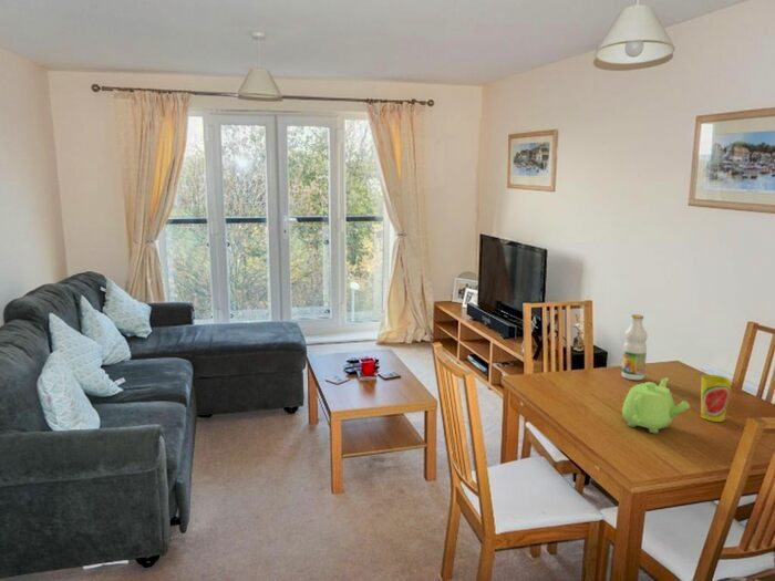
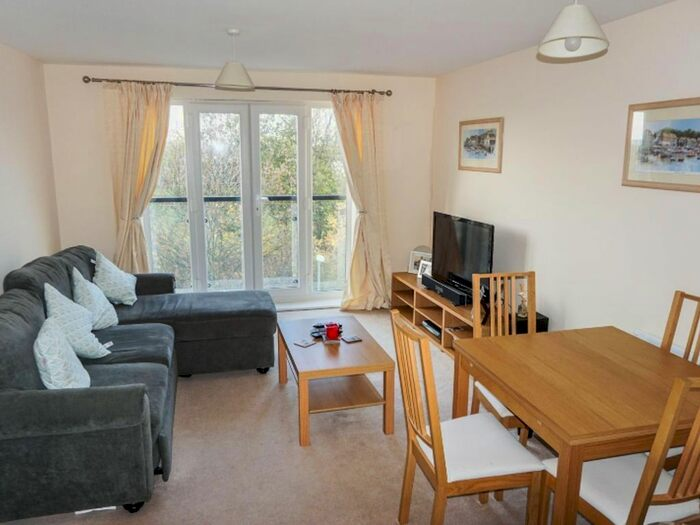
- cup [700,374,733,423]
- bottle [620,313,649,381]
- teapot [621,376,691,435]
